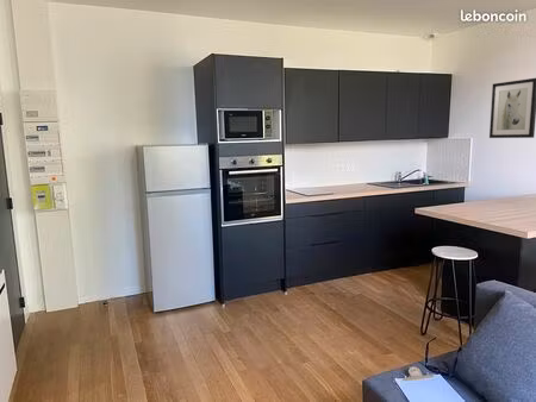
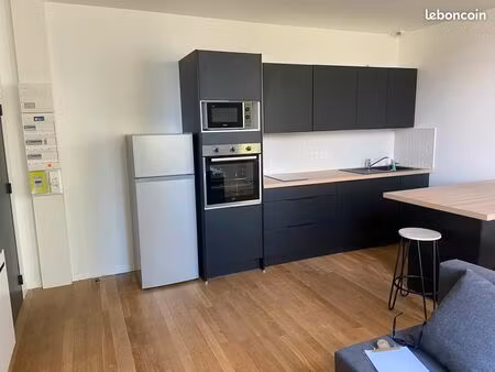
- wall art [488,77,536,139]
